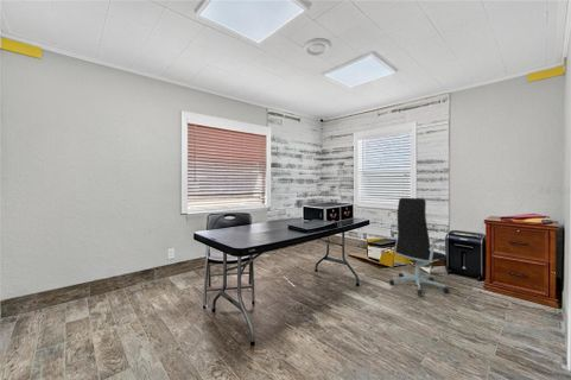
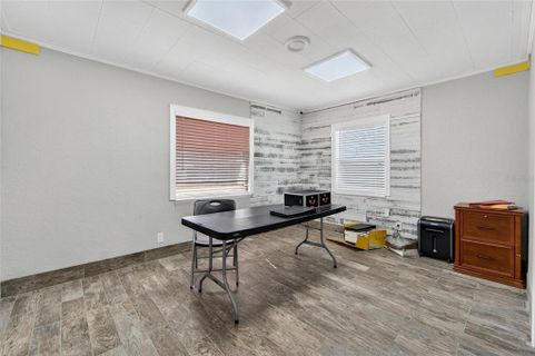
- office chair [388,197,450,297]
